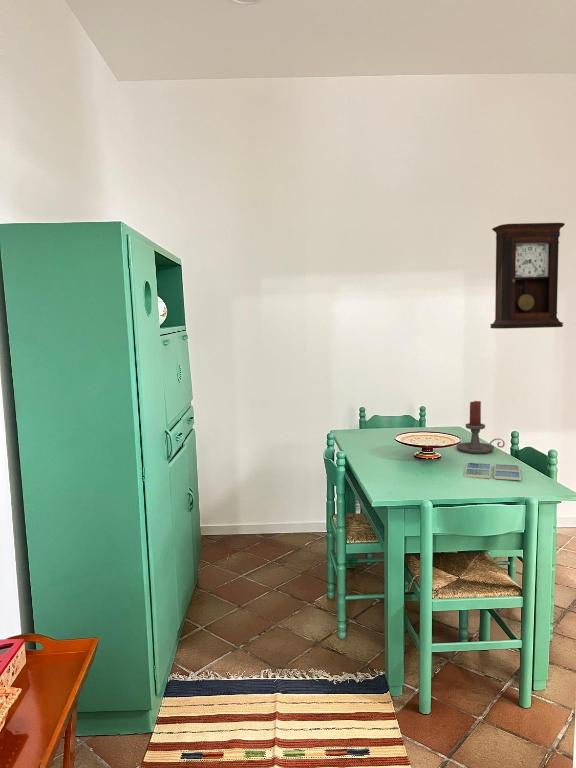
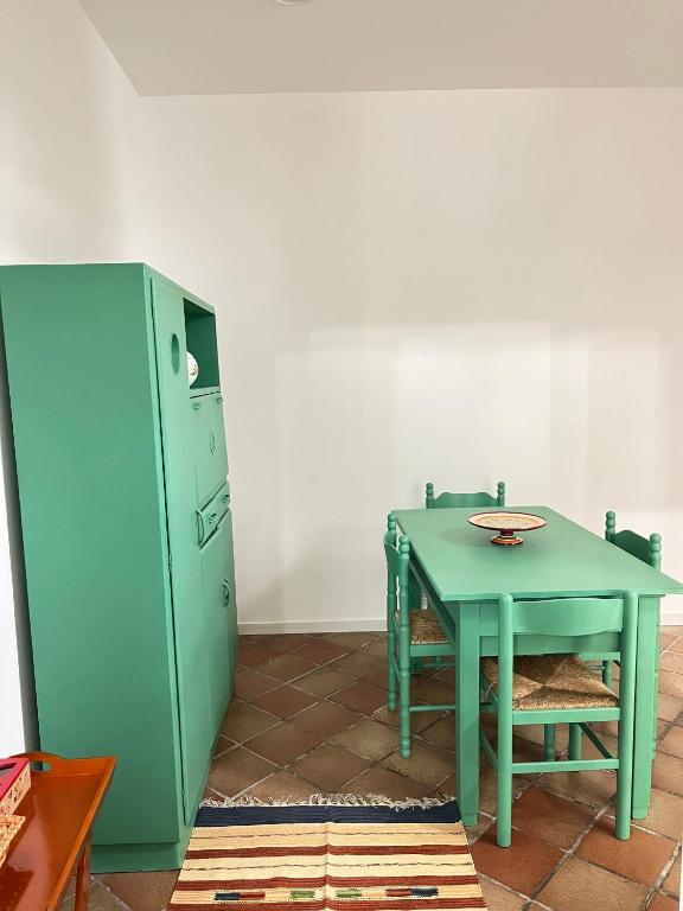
- drink coaster [463,462,522,481]
- candle holder [455,400,506,454]
- pendulum clock [489,222,566,330]
